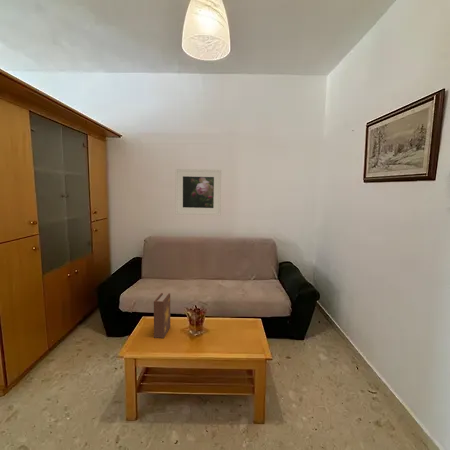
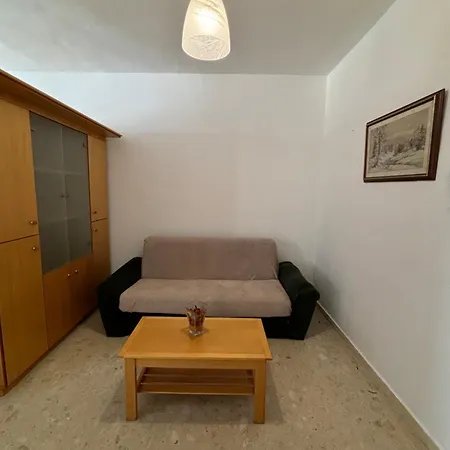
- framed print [175,168,222,216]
- book [153,292,171,339]
